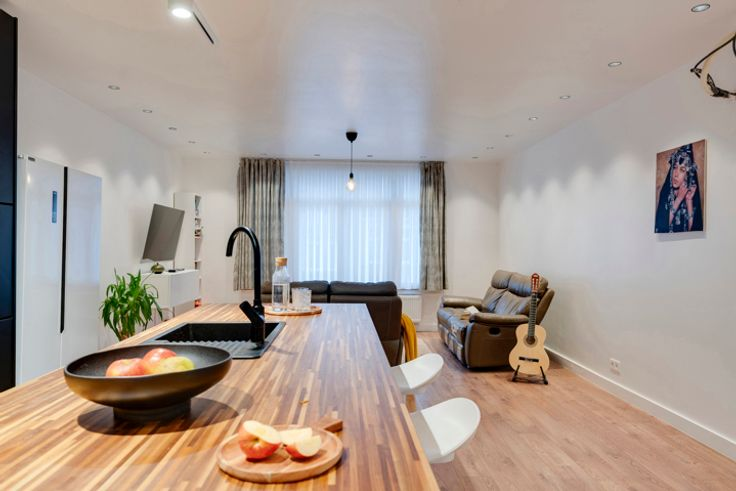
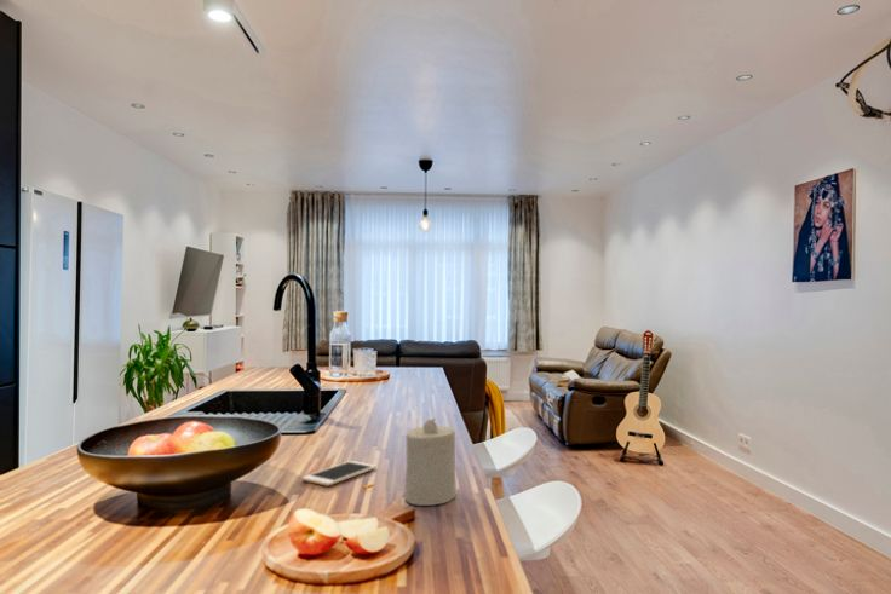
+ candle [403,417,458,507]
+ cell phone [300,460,378,488]
